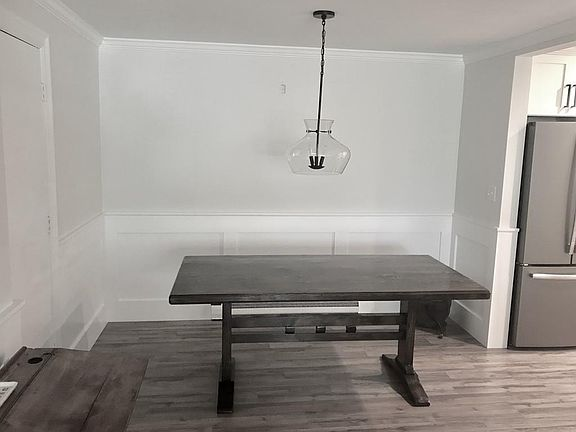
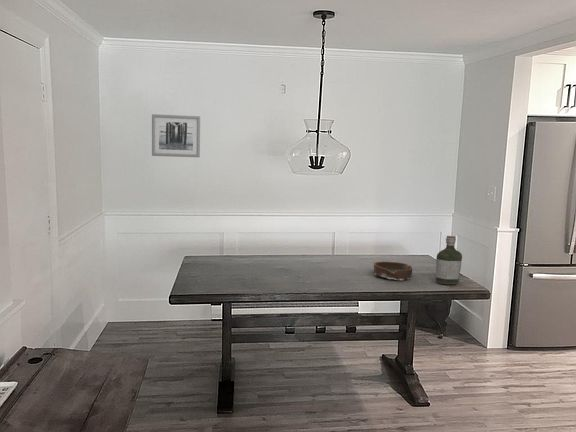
+ bottle [435,235,463,286]
+ wall art [151,113,201,158]
+ bowl [373,261,413,281]
